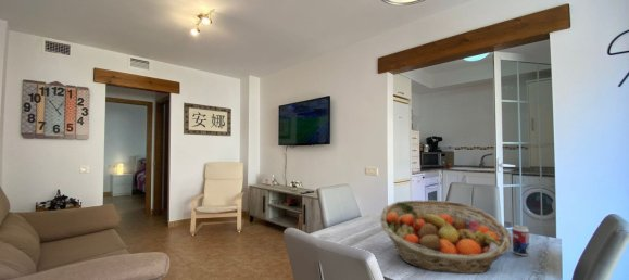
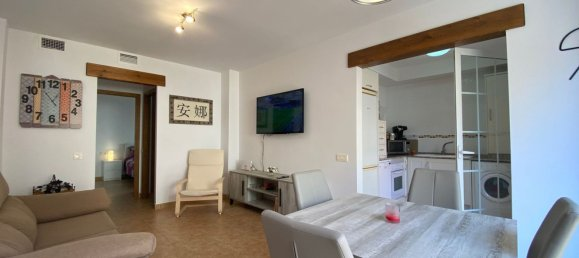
- fruit basket [379,199,513,276]
- beverage can [511,224,530,257]
